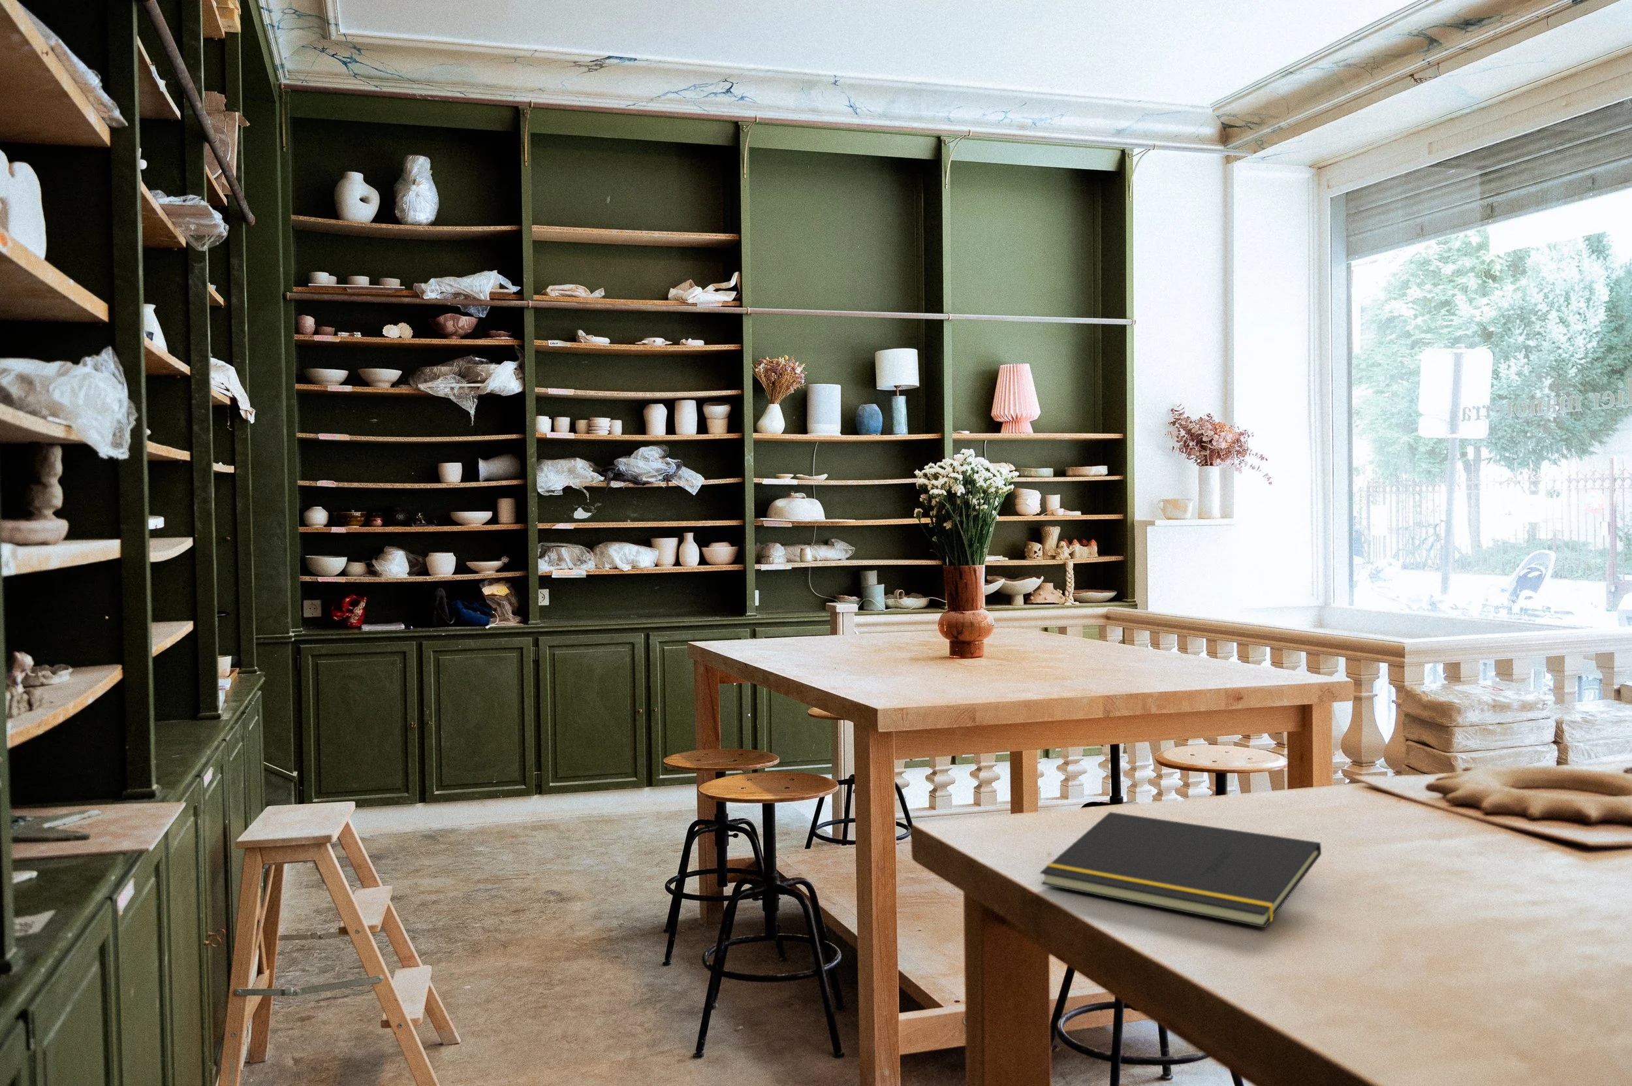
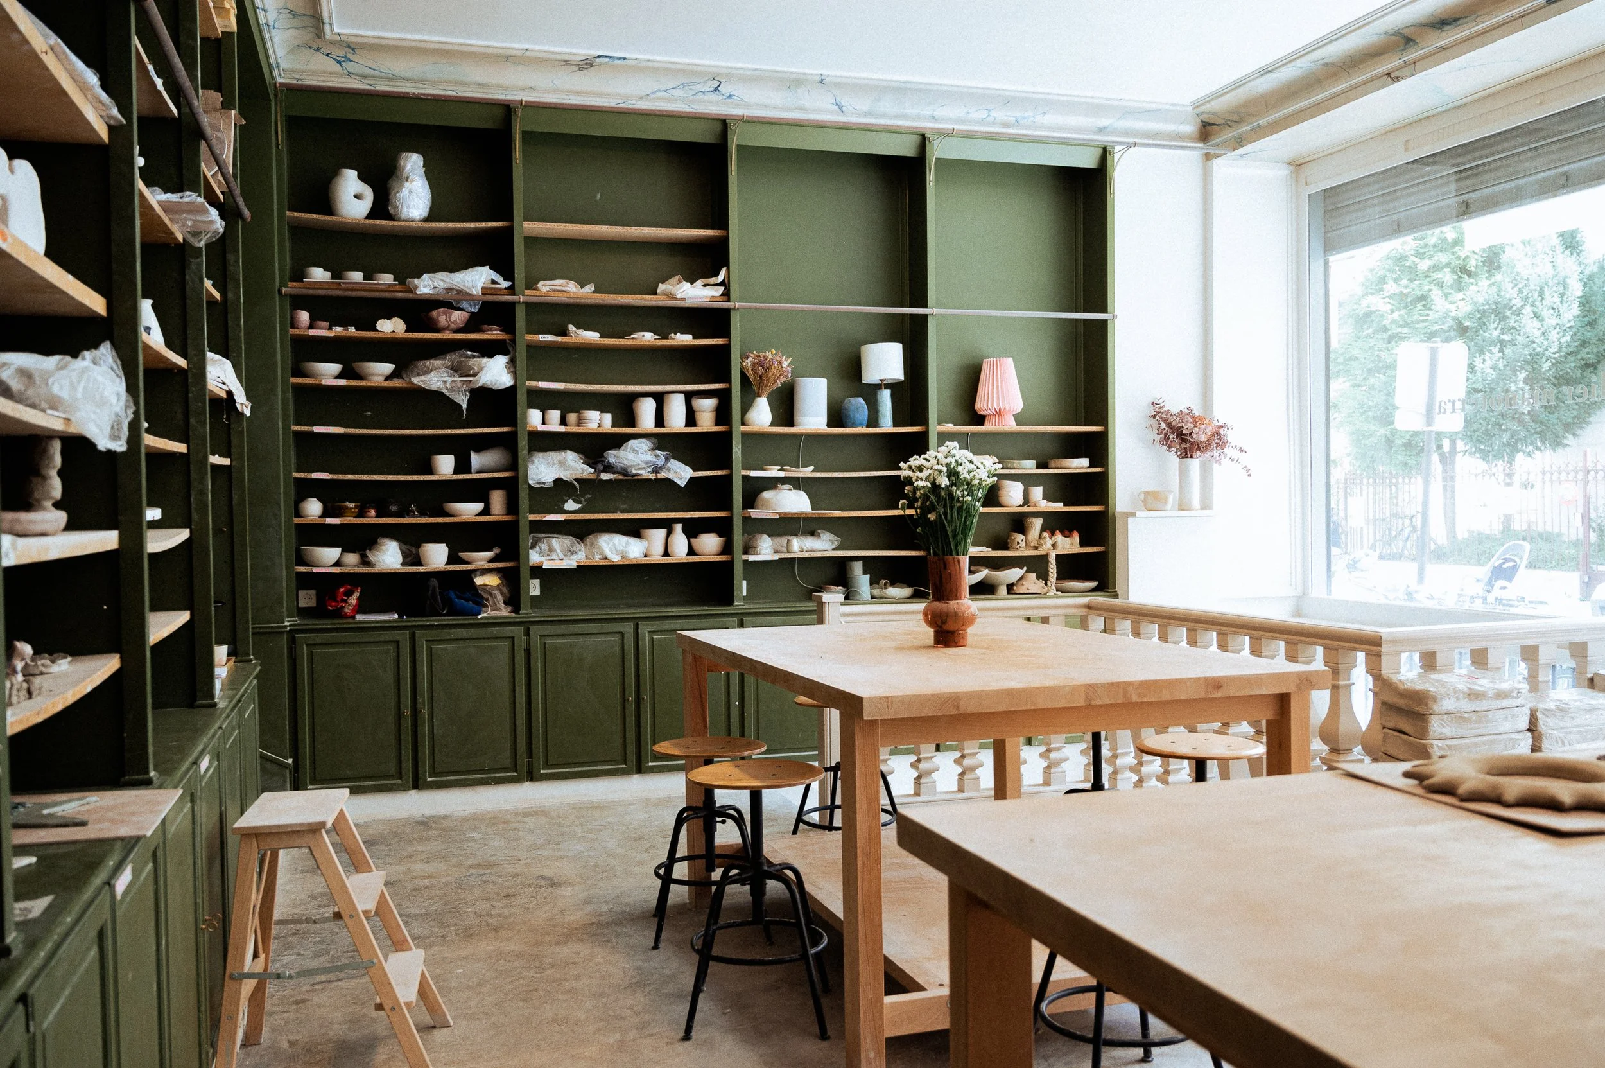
- notepad [1040,811,1322,928]
